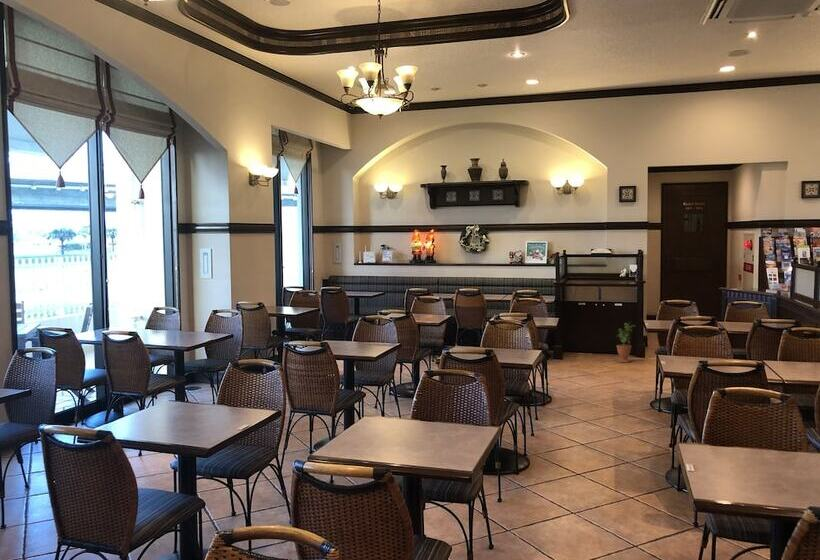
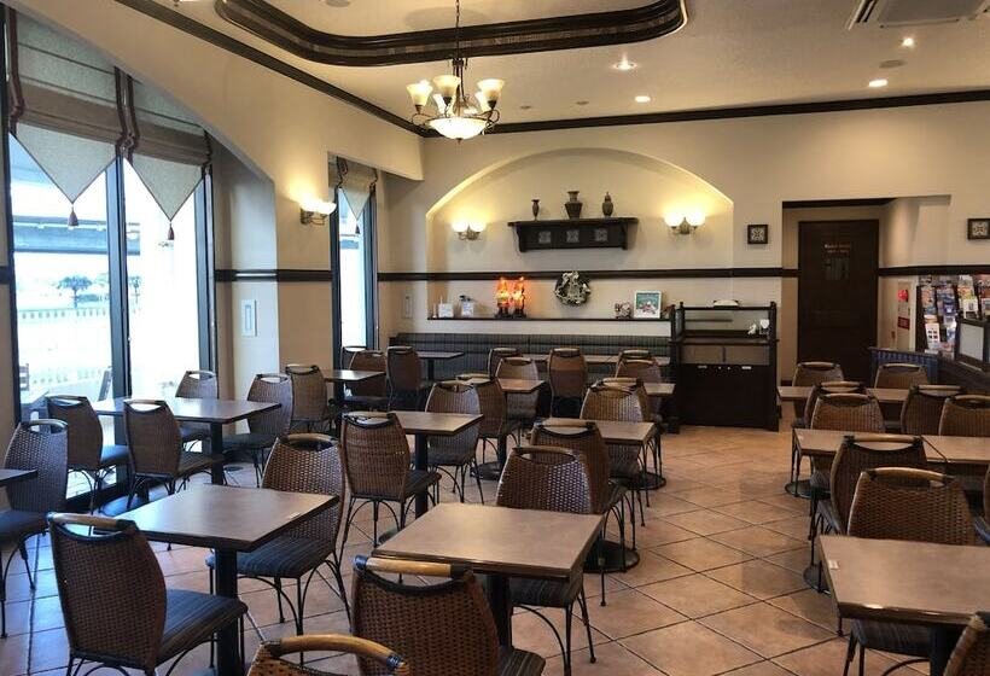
- potted plant [615,321,637,363]
